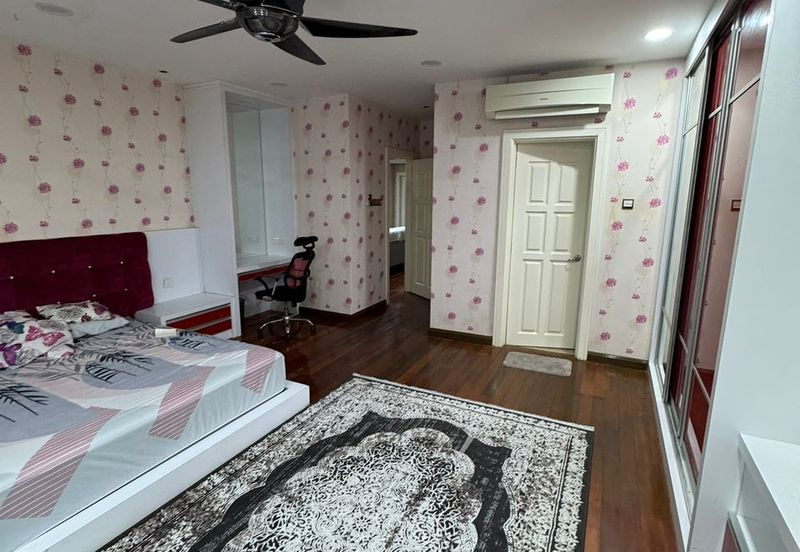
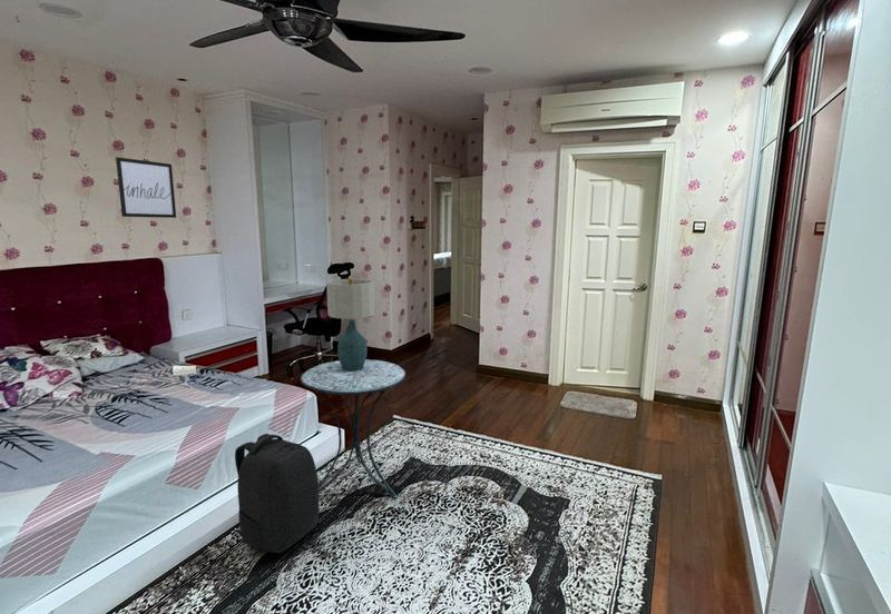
+ wall art [115,156,177,219]
+ backpack [234,433,320,554]
+ side table [300,358,407,499]
+ table lamp [325,277,375,372]
